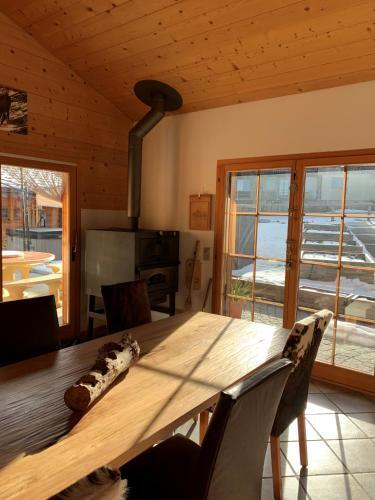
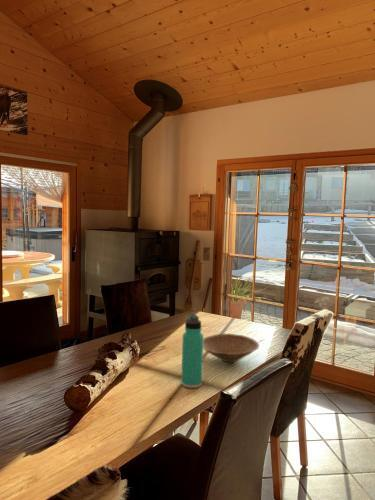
+ bowl [203,333,260,363]
+ thermos bottle [180,313,204,389]
